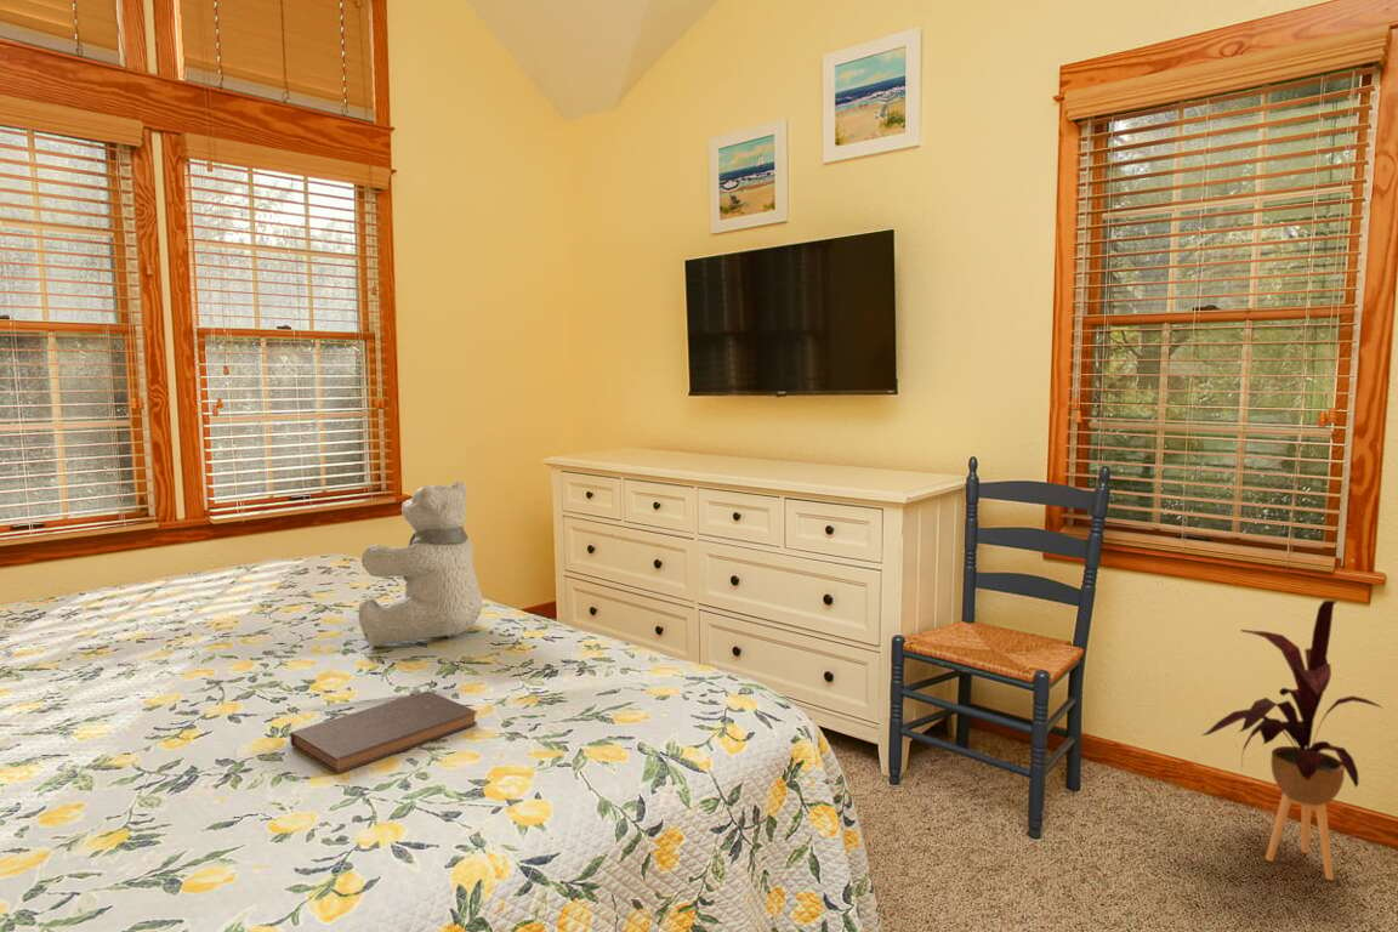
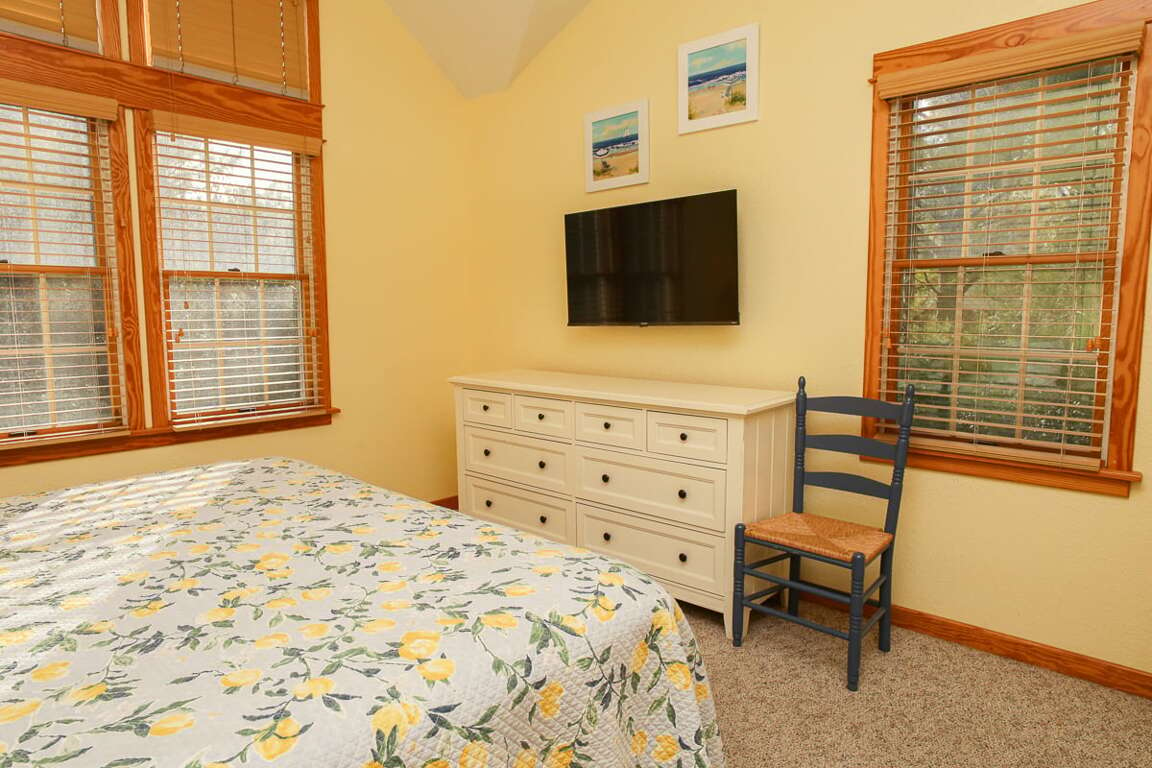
- house plant [1201,599,1383,881]
- book [289,689,478,774]
- teddy bear [357,481,483,647]
